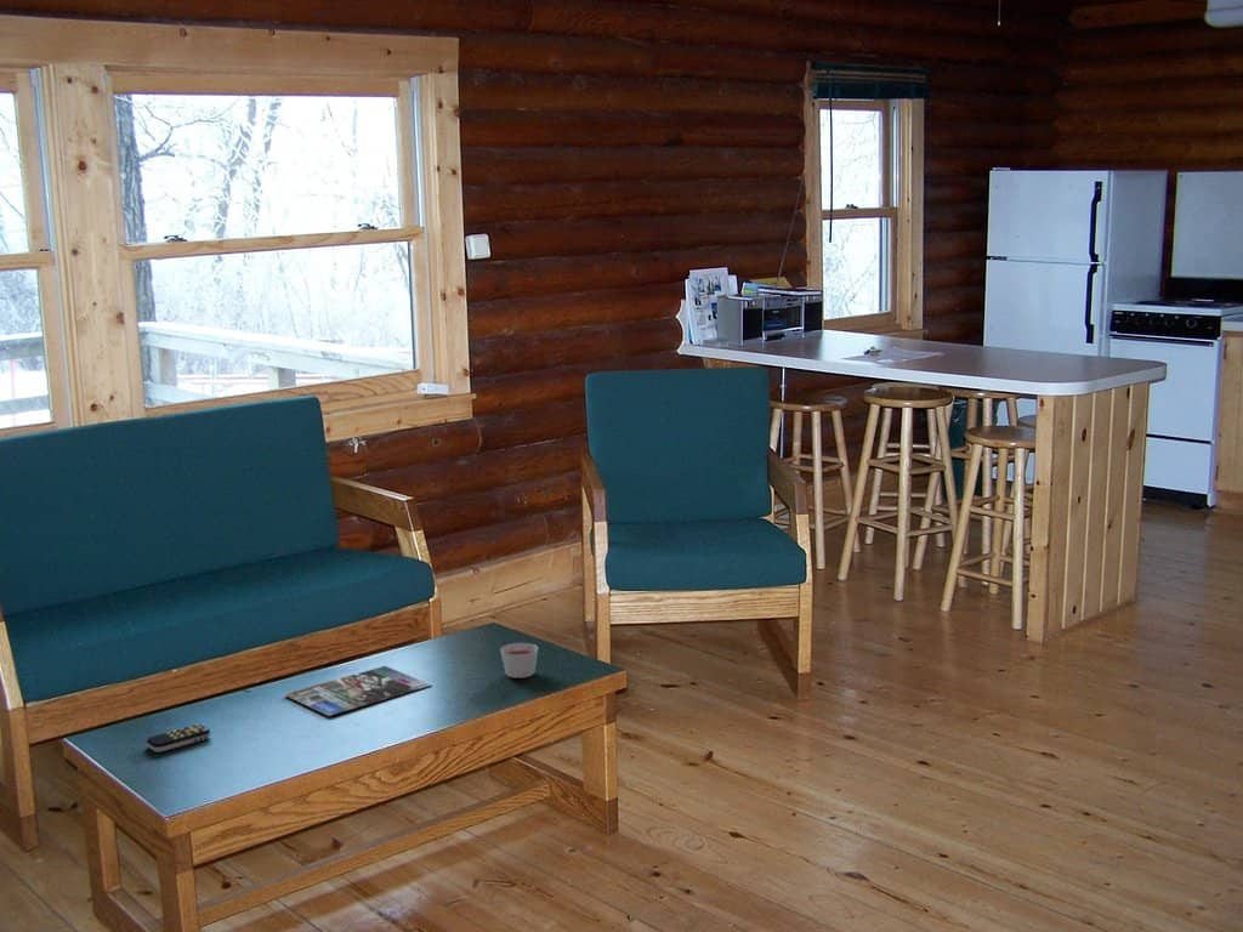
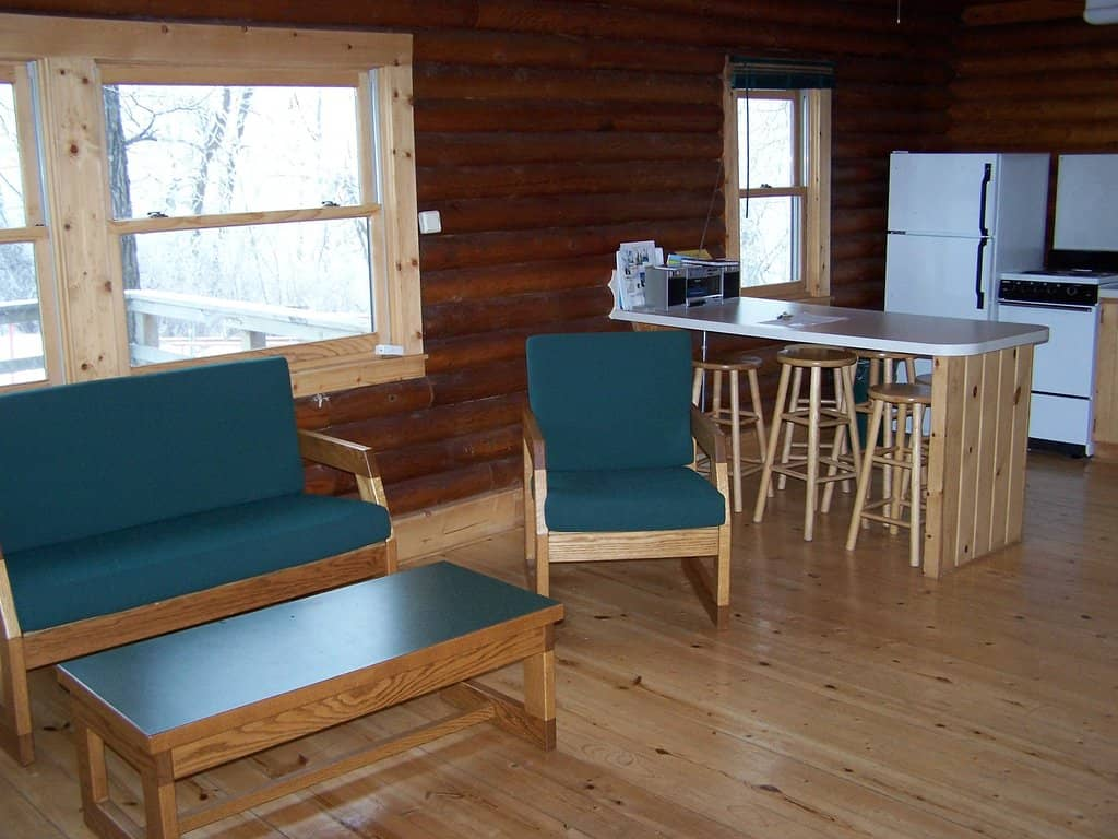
- magazine [283,665,433,717]
- remote control [146,723,211,754]
- candle [499,642,539,680]
